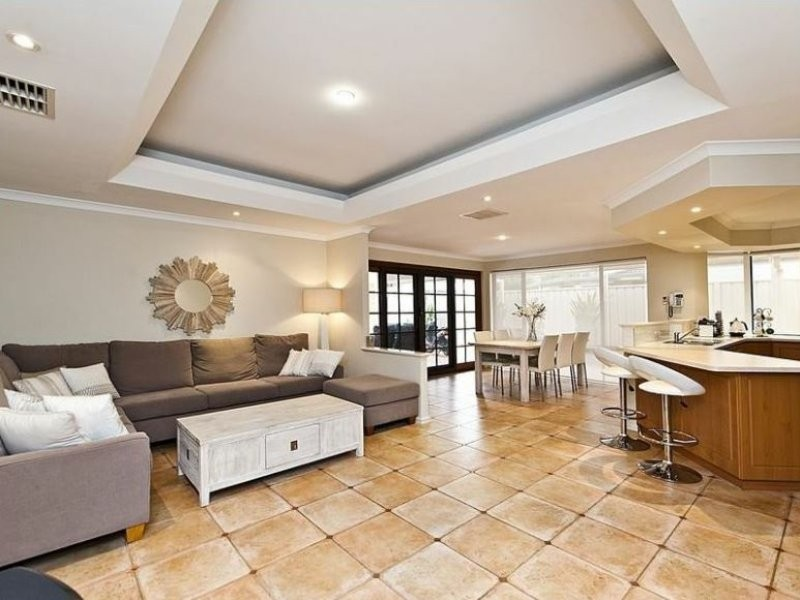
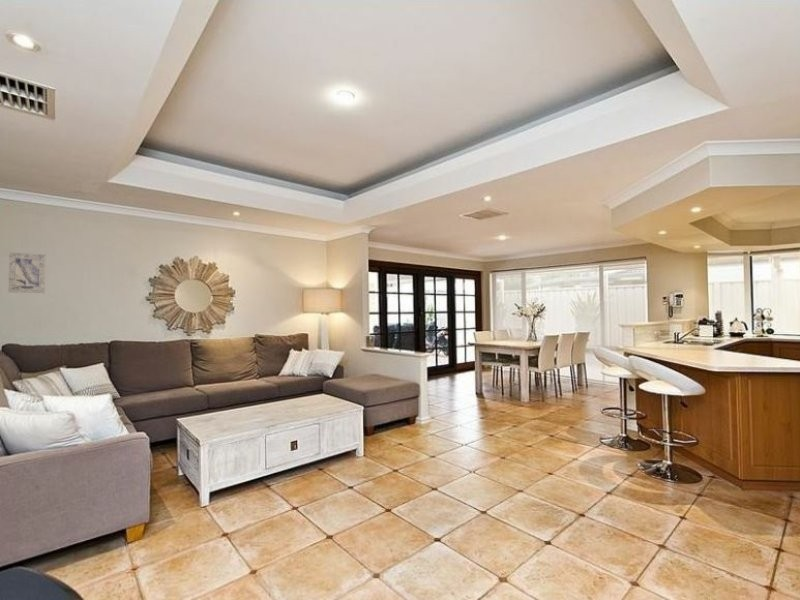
+ wall art [7,251,46,294]
